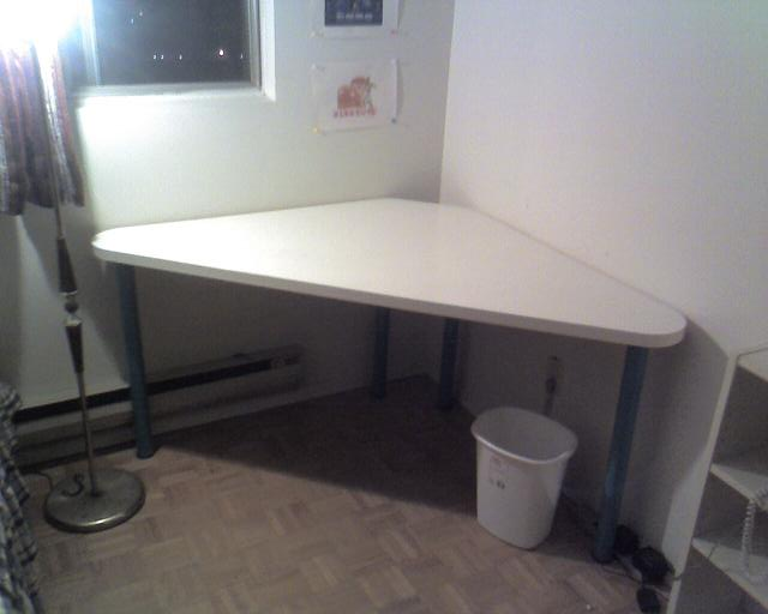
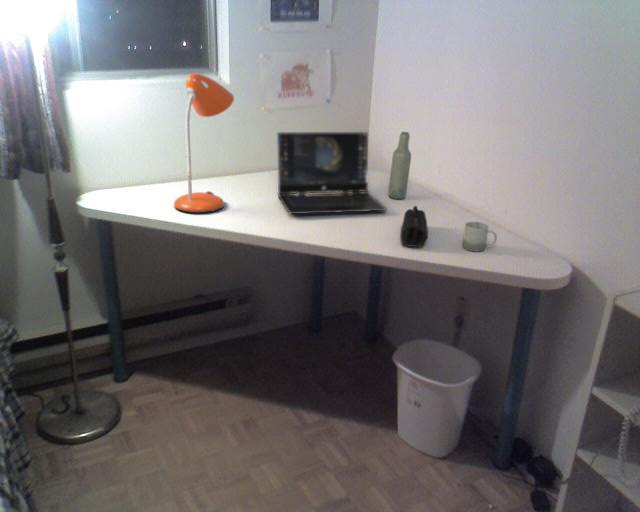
+ bottle [387,131,412,200]
+ laptop [276,131,388,215]
+ desk lamp [173,72,235,214]
+ cup [462,221,498,253]
+ pencil case [400,205,429,248]
